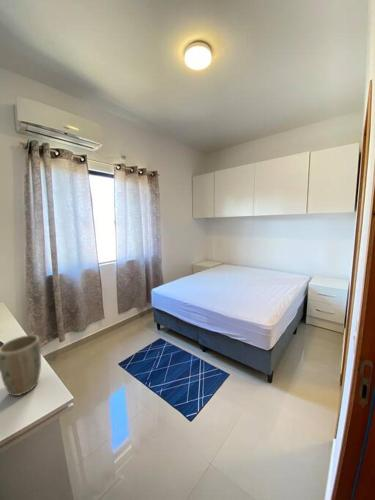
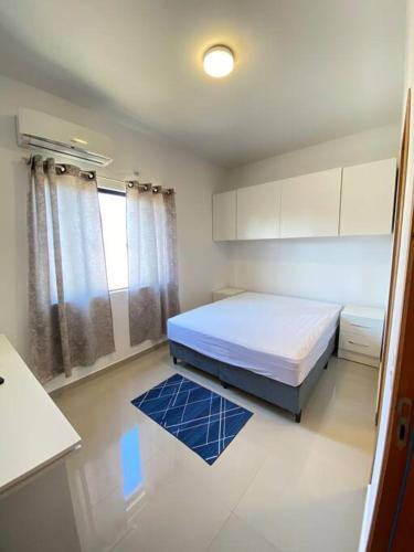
- plant pot [0,334,42,397]
